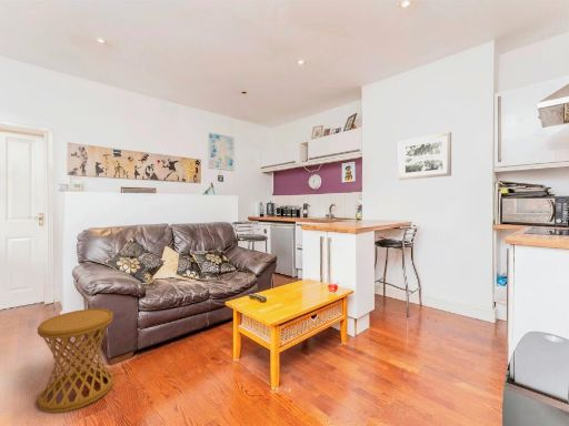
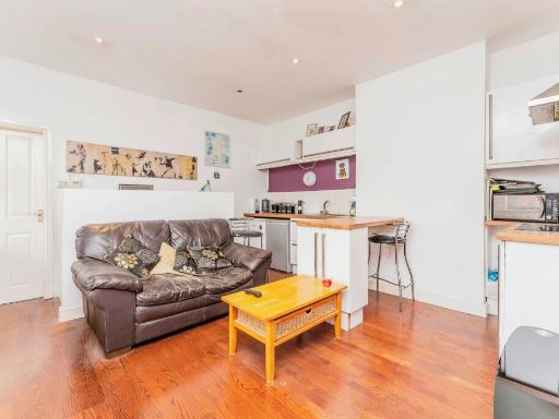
- wall art [397,131,452,181]
- side table [37,307,114,414]
